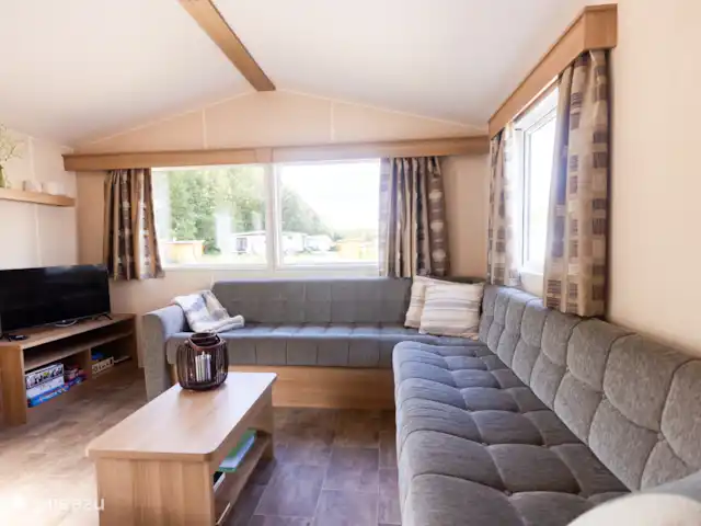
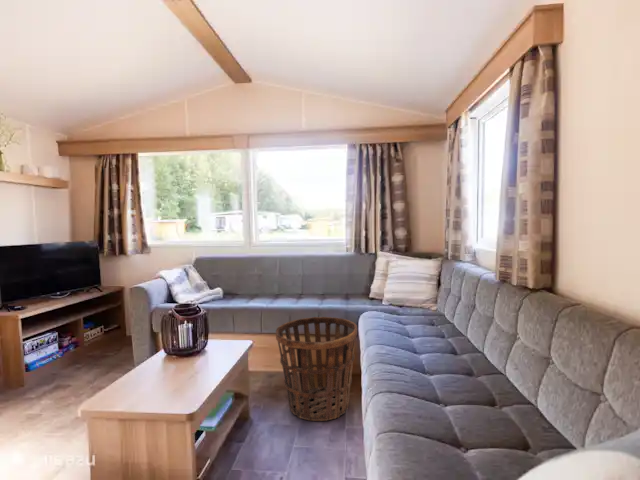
+ basket [275,316,358,422]
